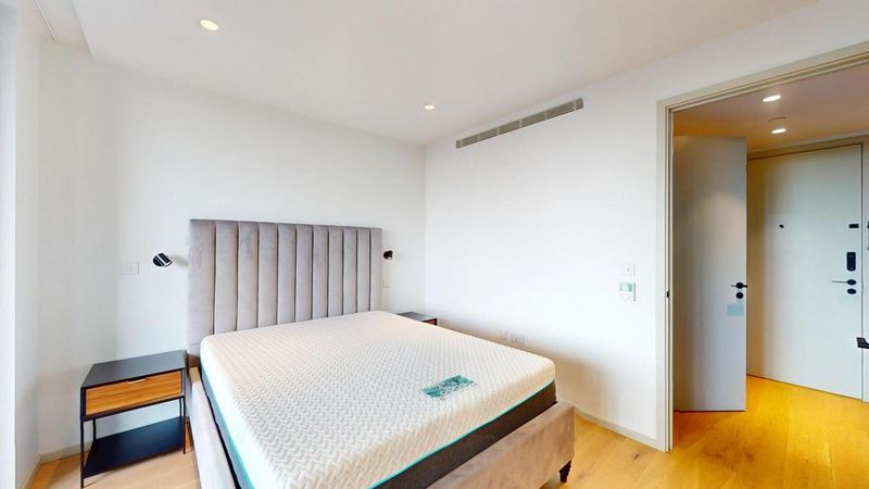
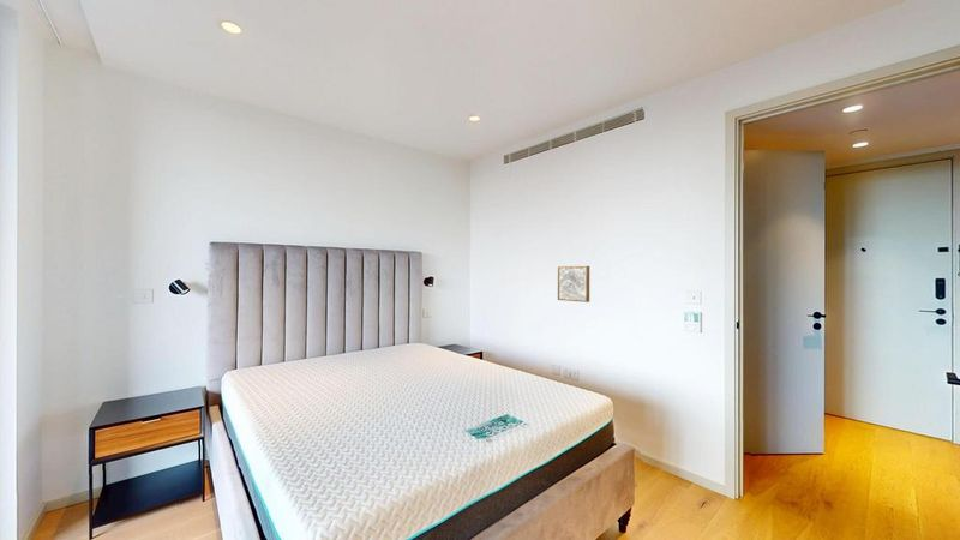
+ wall art [557,265,590,304]
